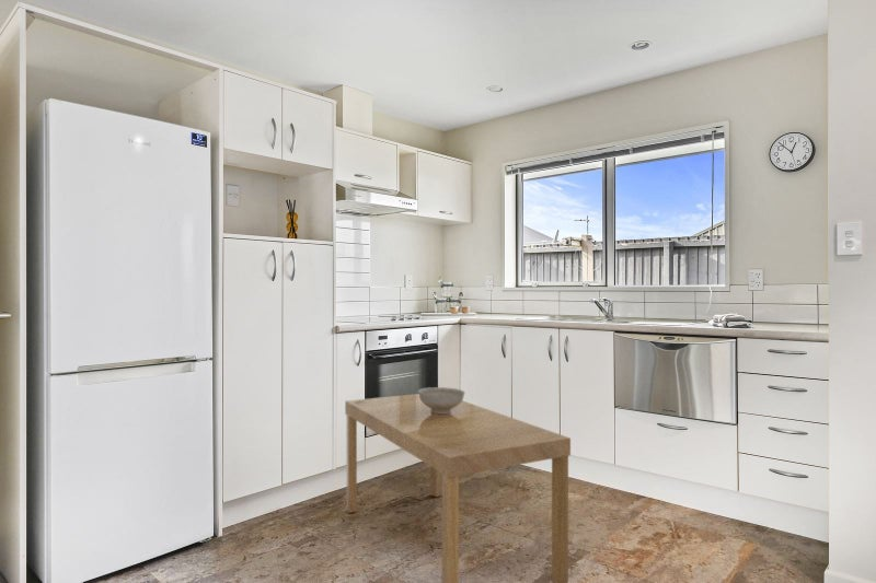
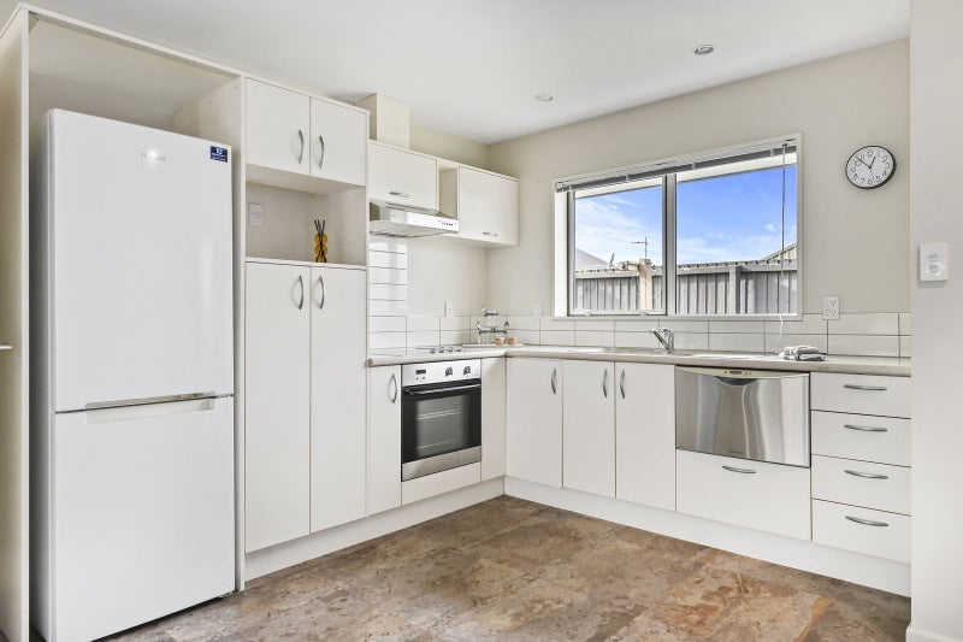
- dining table [344,393,572,583]
- decorative bowl [417,386,466,413]
